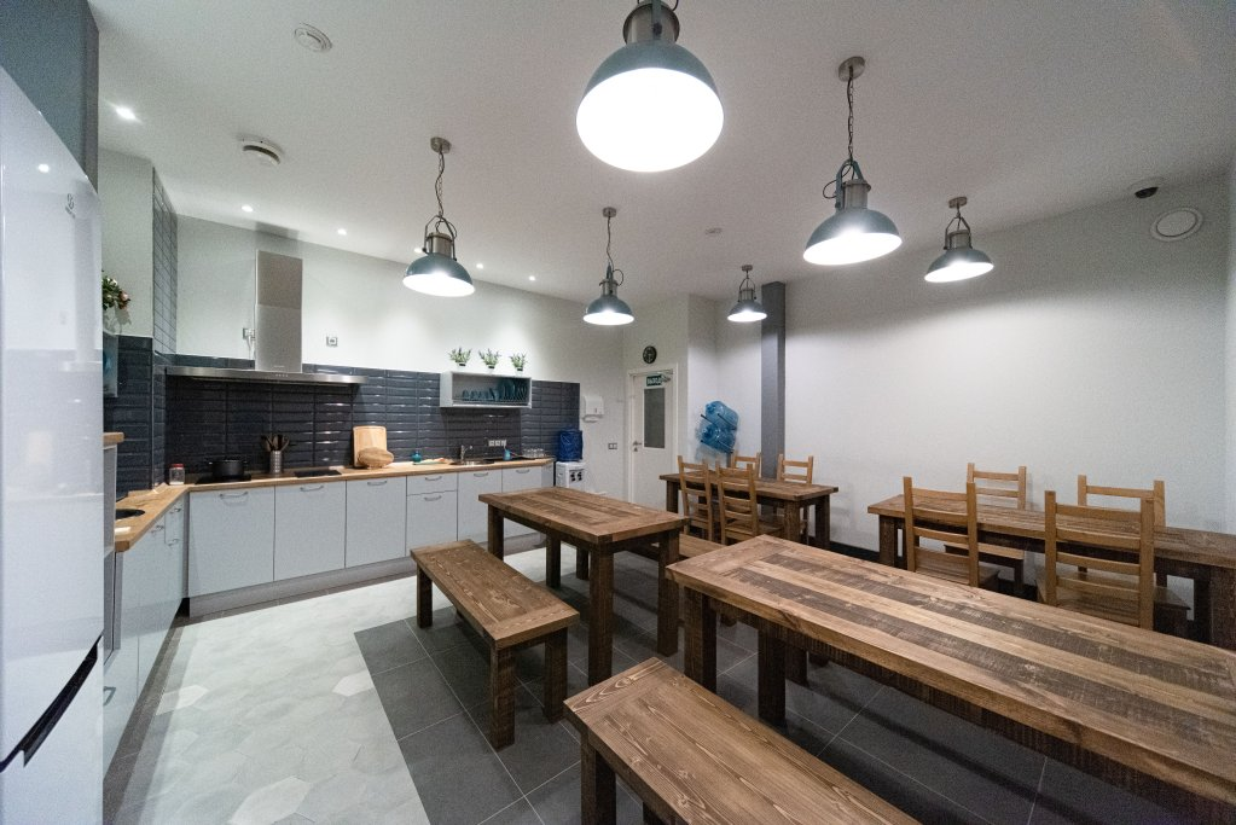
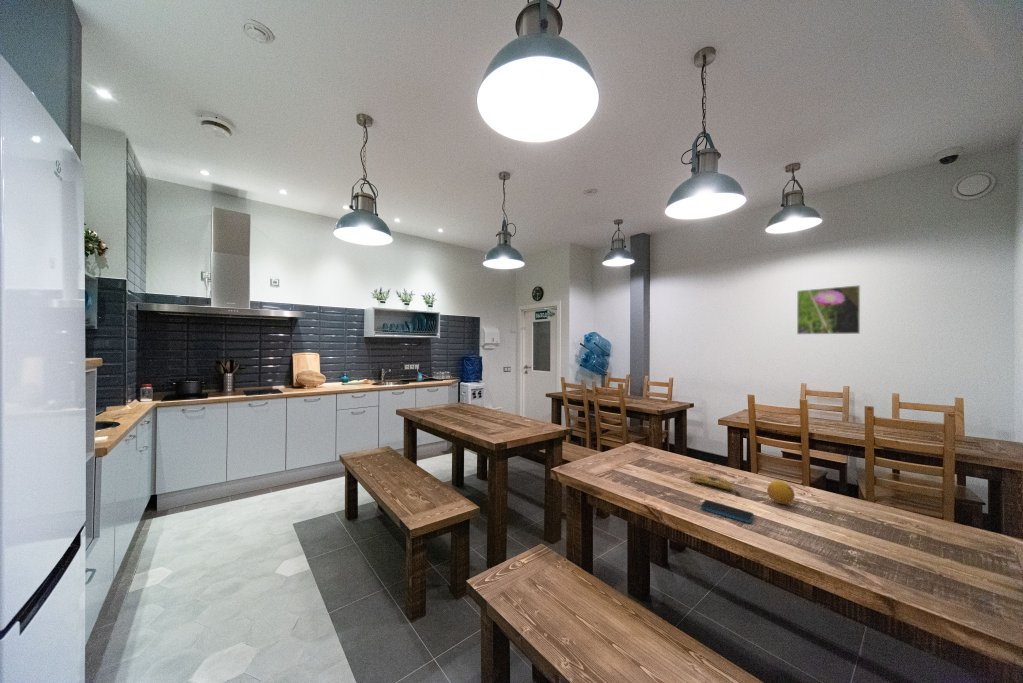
+ smartphone [700,499,755,524]
+ banana [689,473,742,496]
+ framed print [796,284,861,335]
+ fruit [766,480,796,505]
